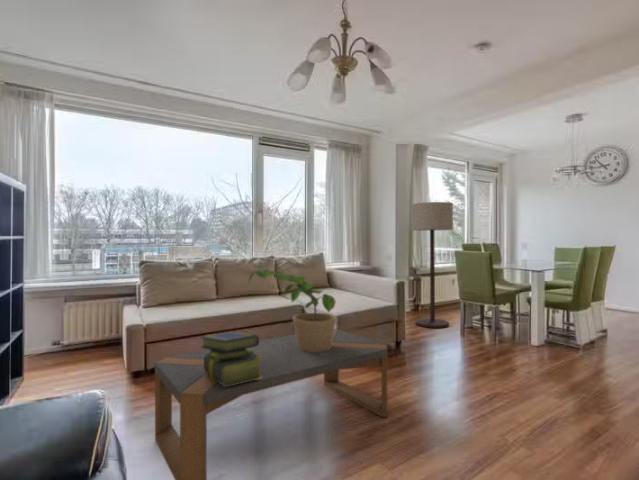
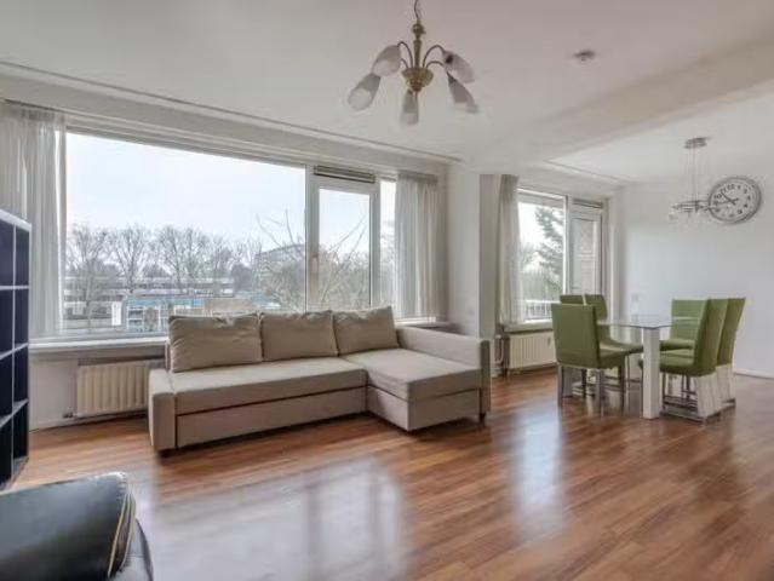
- stack of books [200,331,262,387]
- potted plant [248,269,337,352]
- floor lamp [411,201,454,329]
- coffee table [154,328,389,480]
